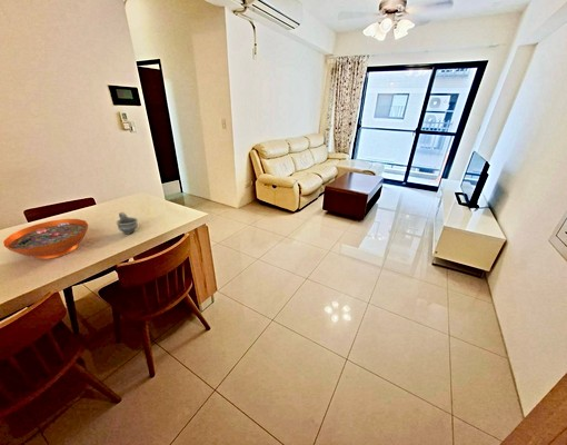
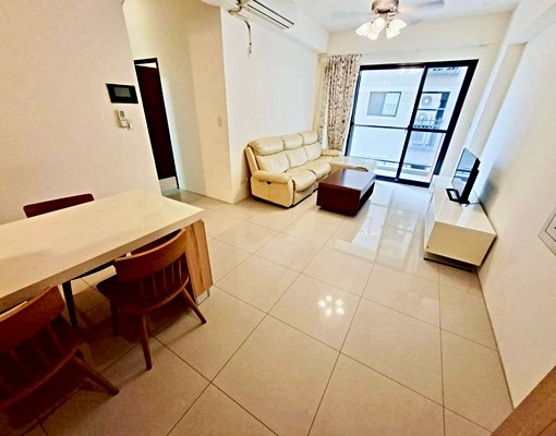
- decorative bowl [2,218,89,260]
- cup [116,211,139,236]
